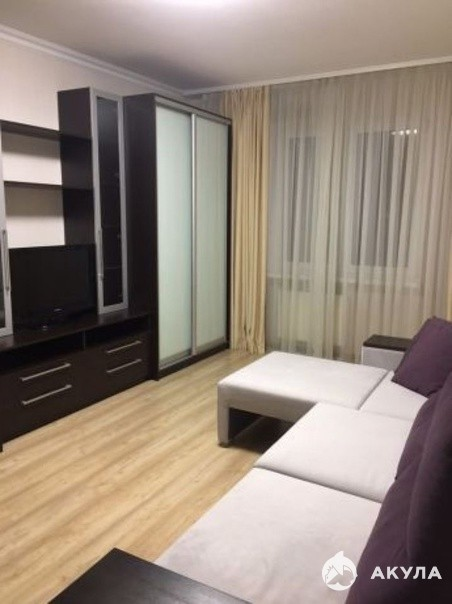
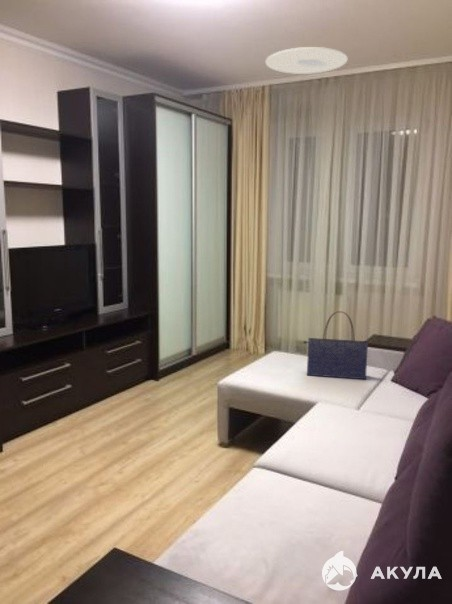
+ ceiling light [265,46,349,75]
+ tote bag [302,310,369,380]
